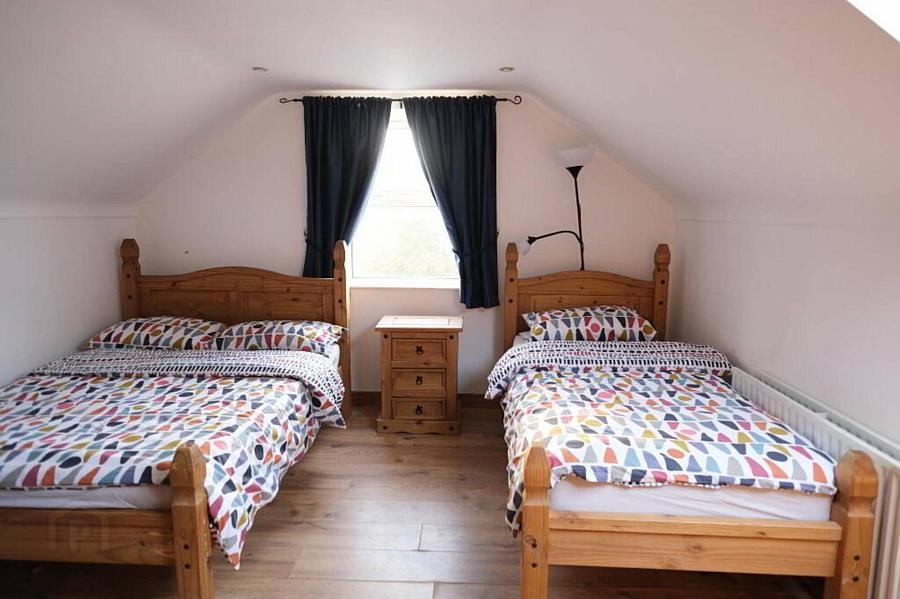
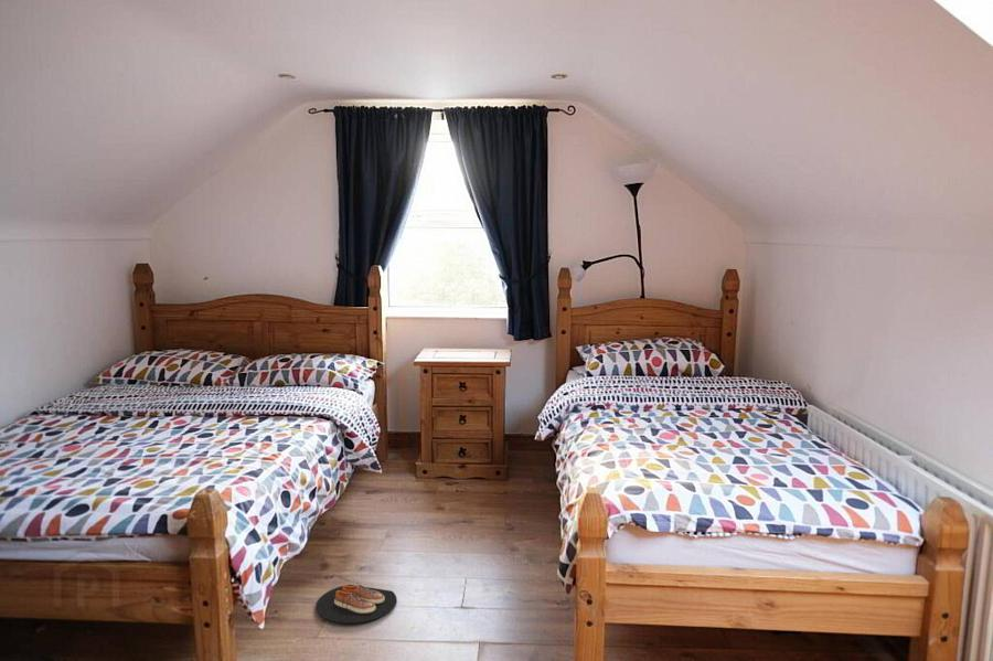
+ slippers [316,584,397,623]
